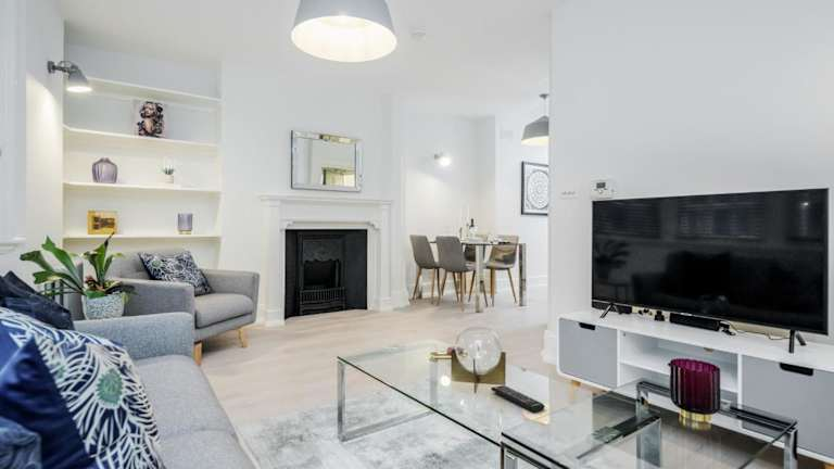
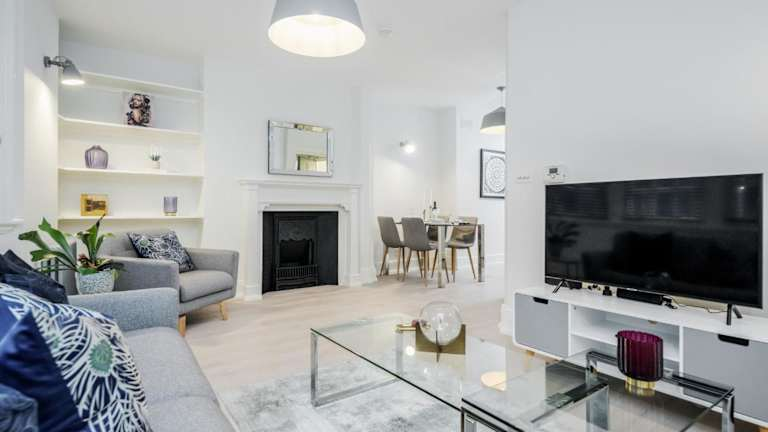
- remote control [490,384,545,414]
